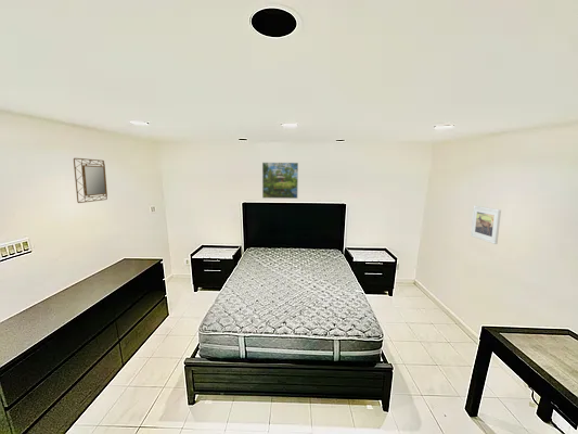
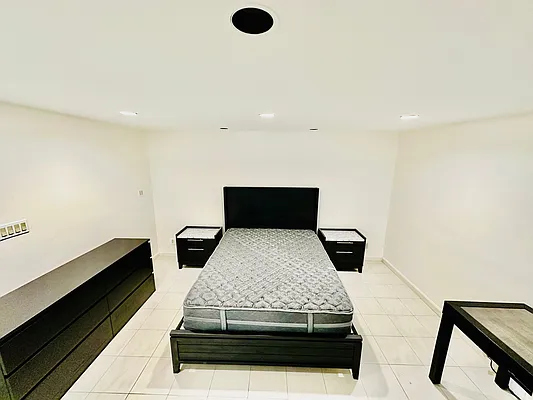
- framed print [470,205,502,245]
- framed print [261,162,299,200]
- home mirror [73,157,108,204]
